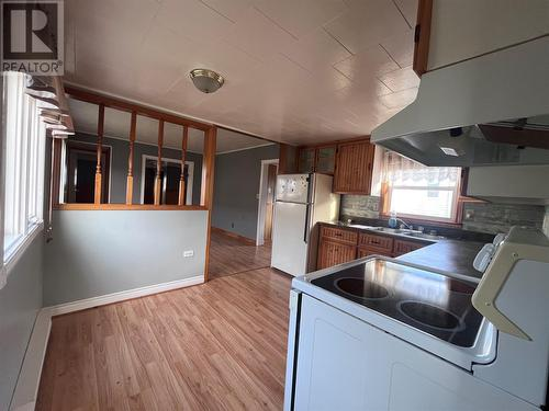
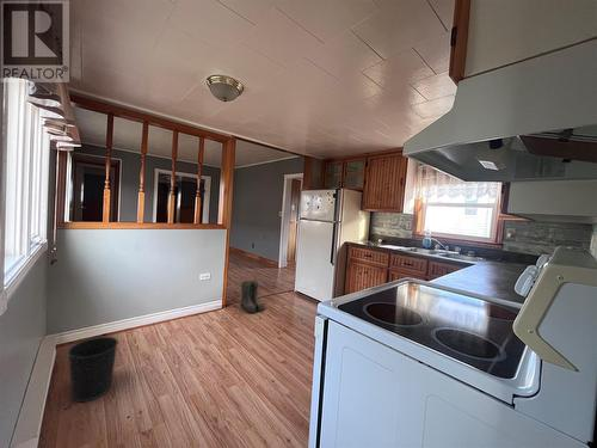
+ boots [240,278,266,314]
+ wastebasket [67,336,119,403]
